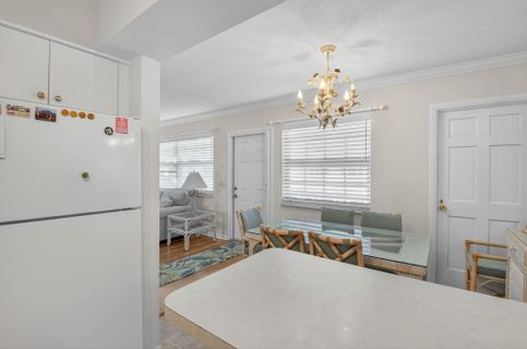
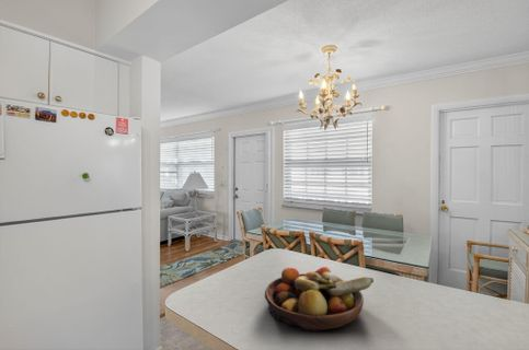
+ fruit bowl [264,266,375,332]
